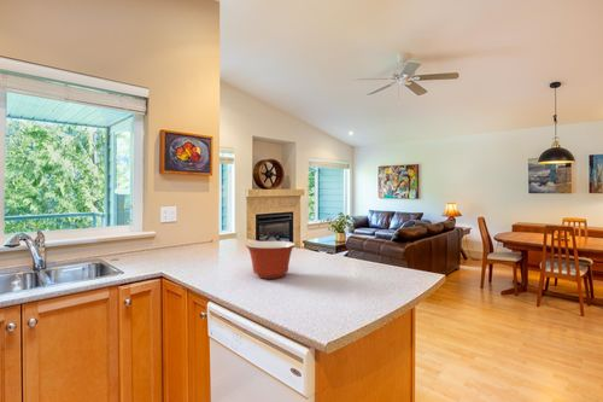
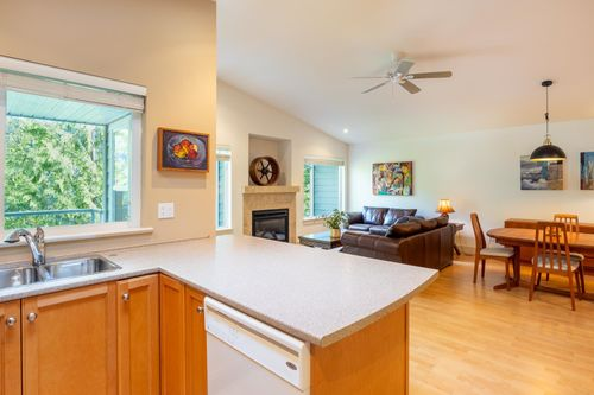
- mixing bowl [245,240,297,280]
